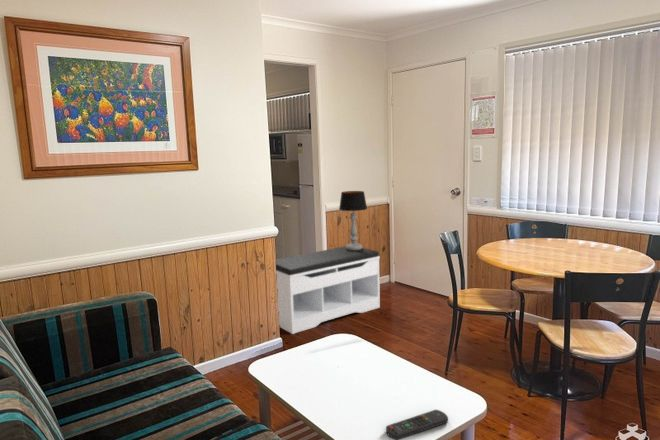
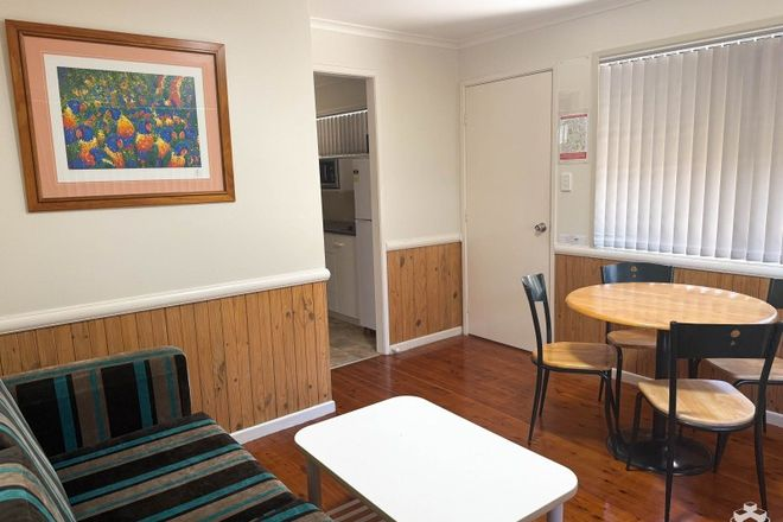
- remote control [385,409,449,440]
- table lamp [338,190,368,251]
- bench [275,245,381,335]
